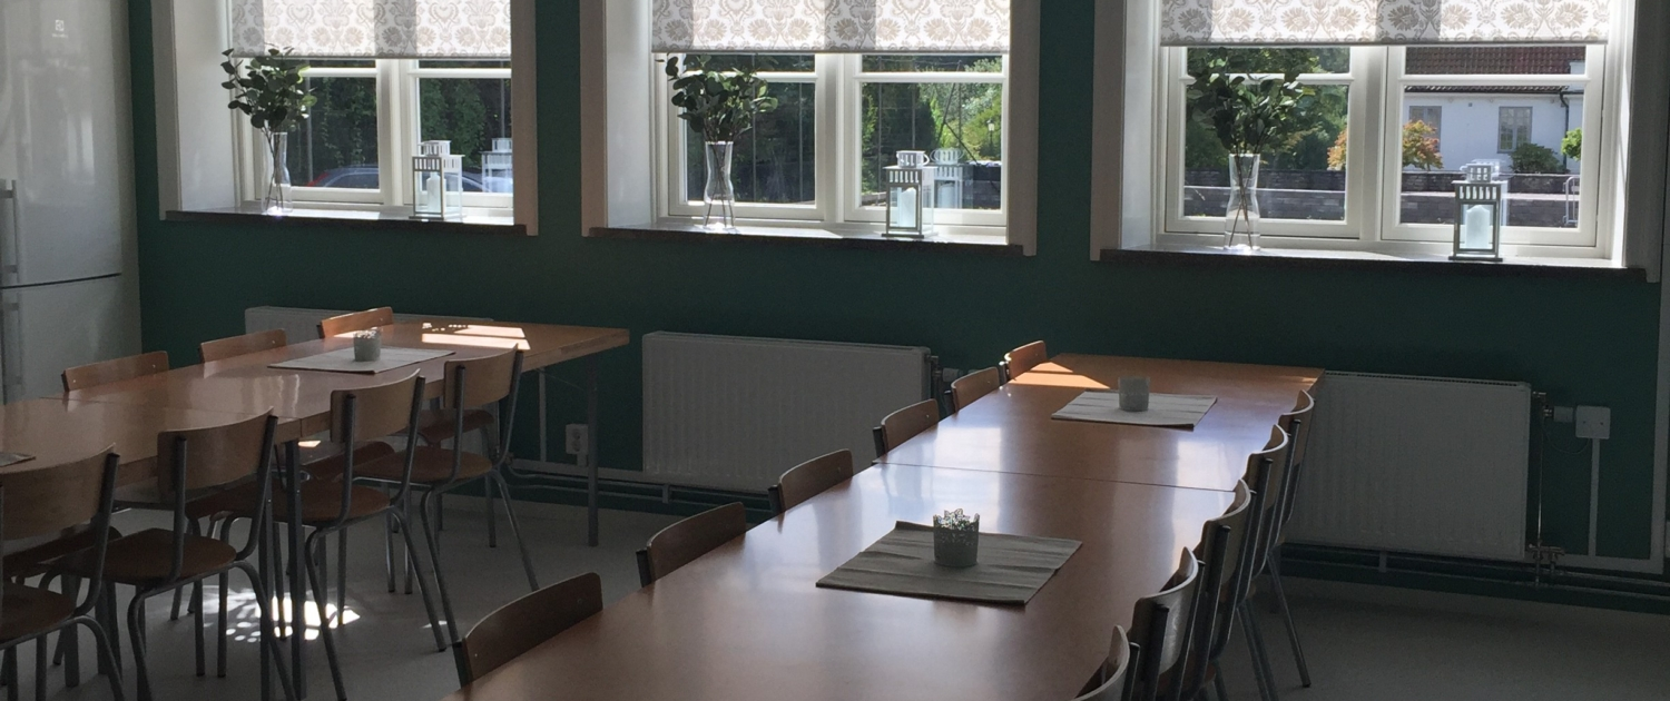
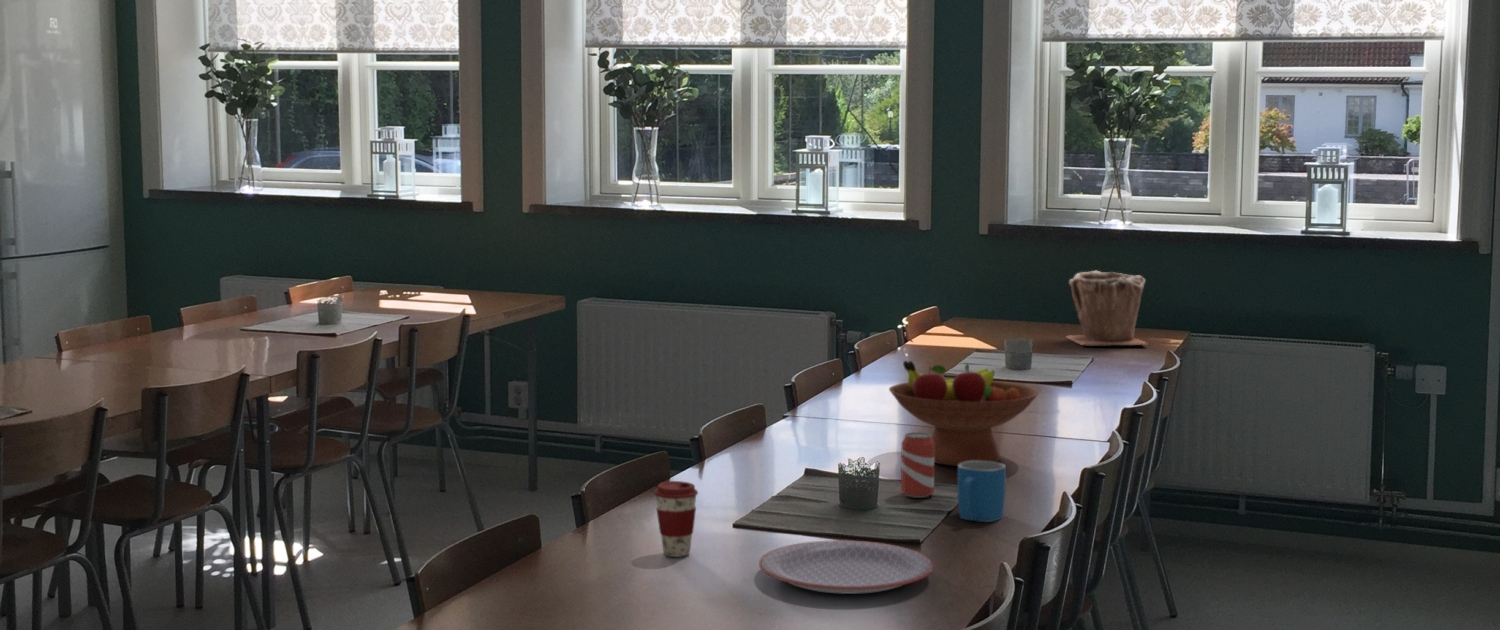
+ beverage can [900,431,935,499]
+ coffee cup [653,480,699,558]
+ plate [758,539,934,595]
+ plant pot [1065,270,1148,347]
+ fruit bowl [888,360,1040,467]
+ mug [957,461,1007,523]
